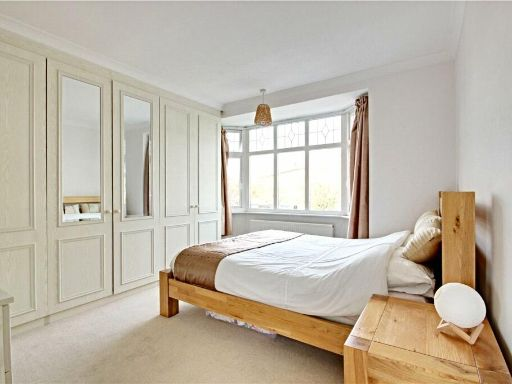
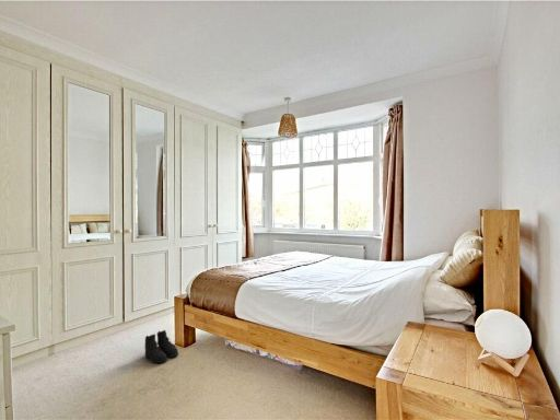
+ boots [143,329,179,364]
